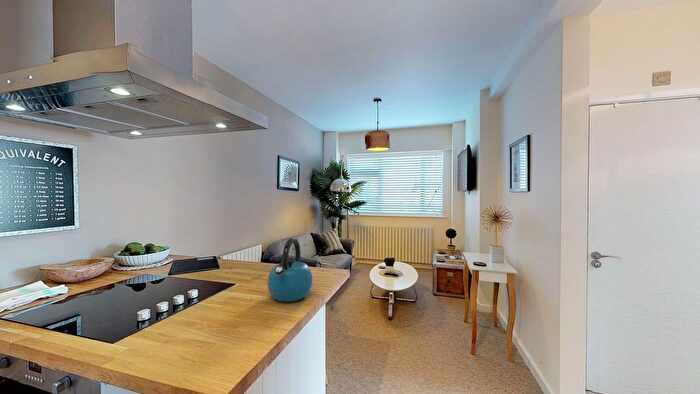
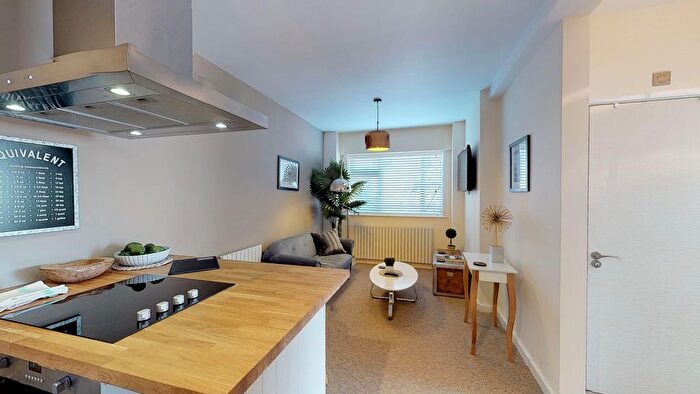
- kettle [266,237,313,303]
